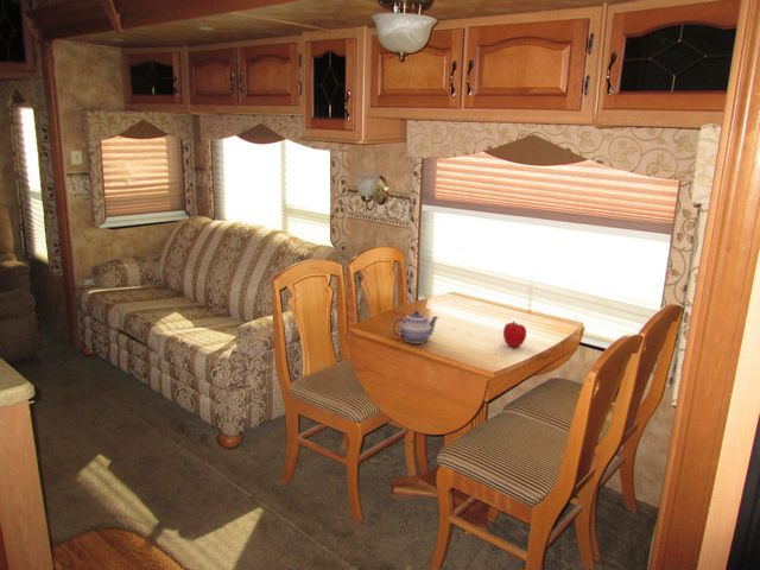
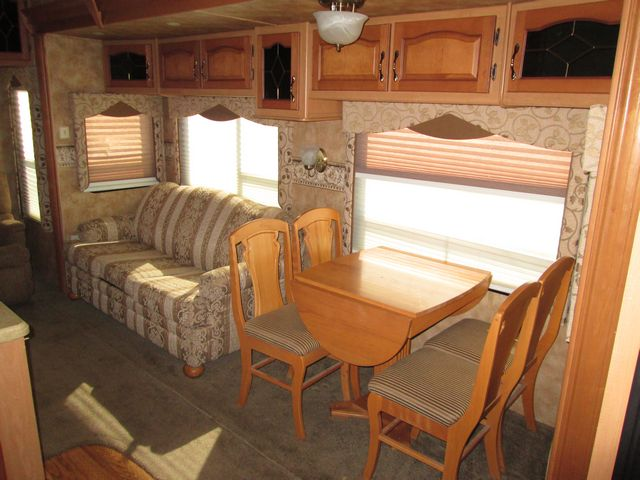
- teapot [391,310,441,344]
- fruit [502,319,527,348]
